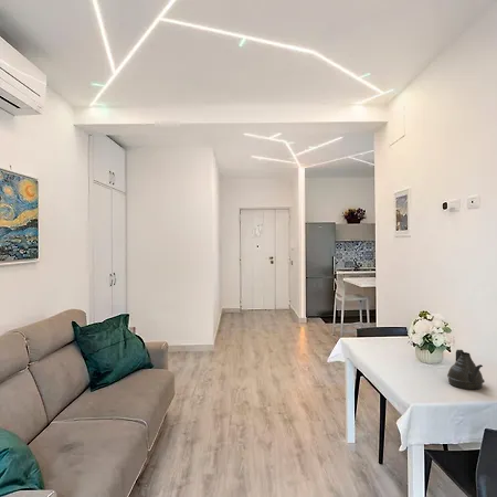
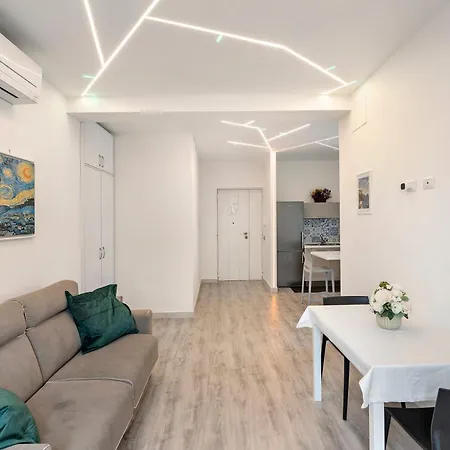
- teapot [446,349,486,391]
